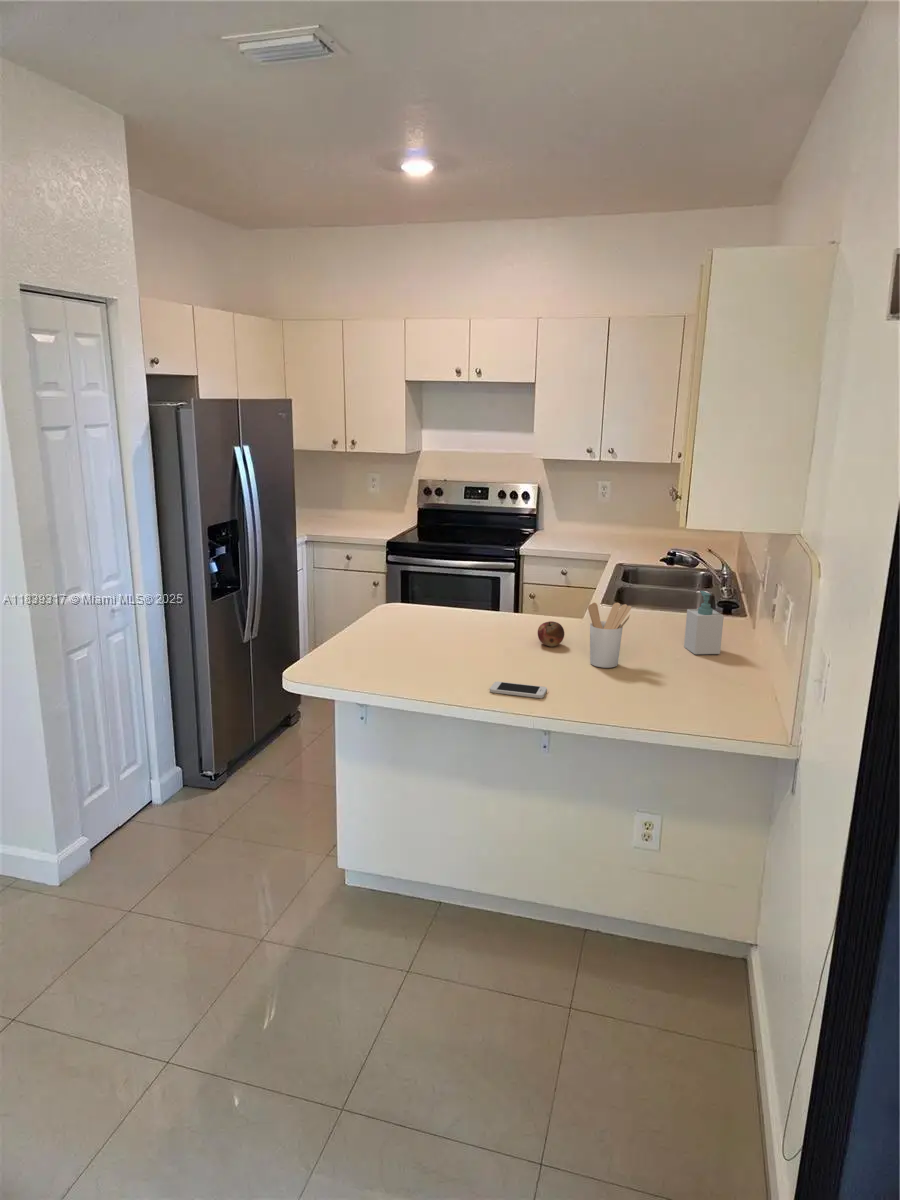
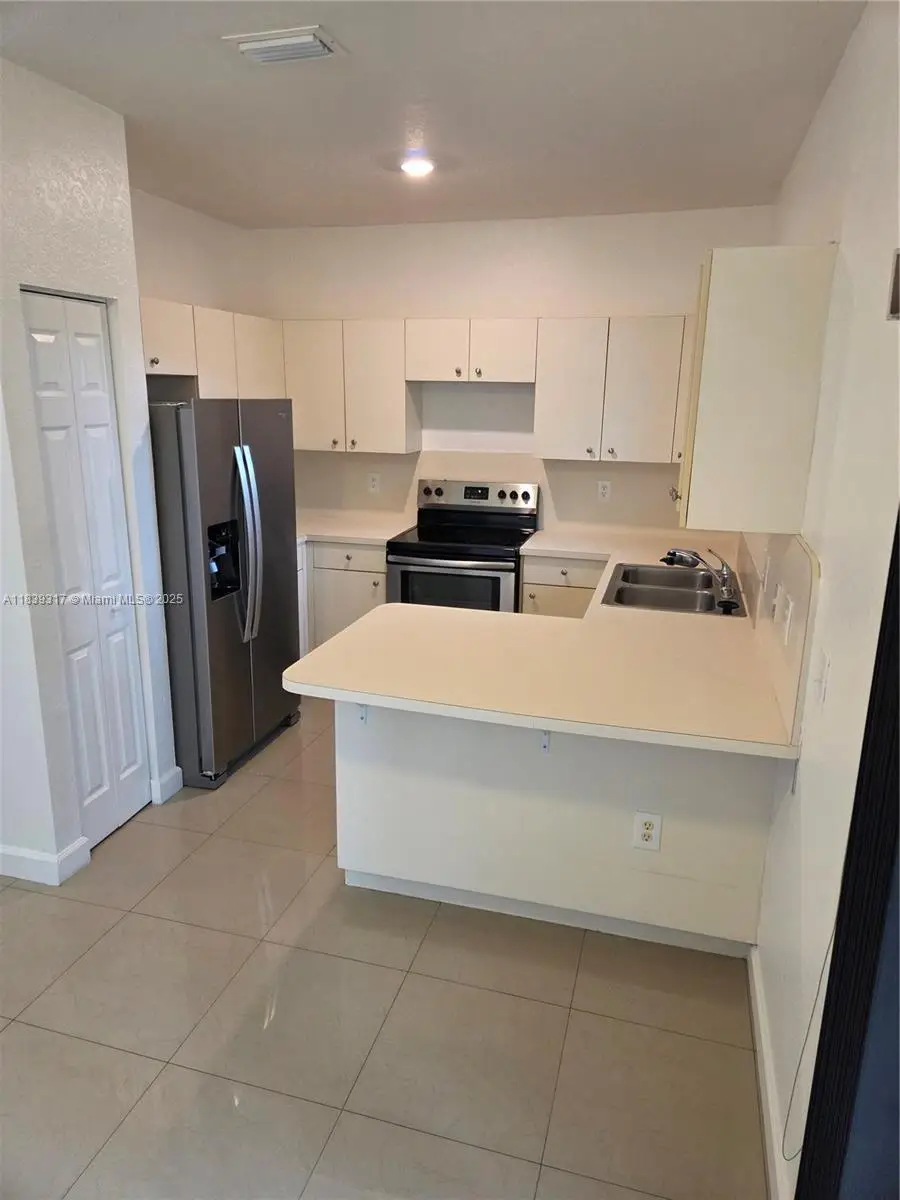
- utensil holder [587,602,632,669]
- fruit [537,620,565,648]
- smartphone [489,681,548,699]
- soap bottle [683,590,725,655]
